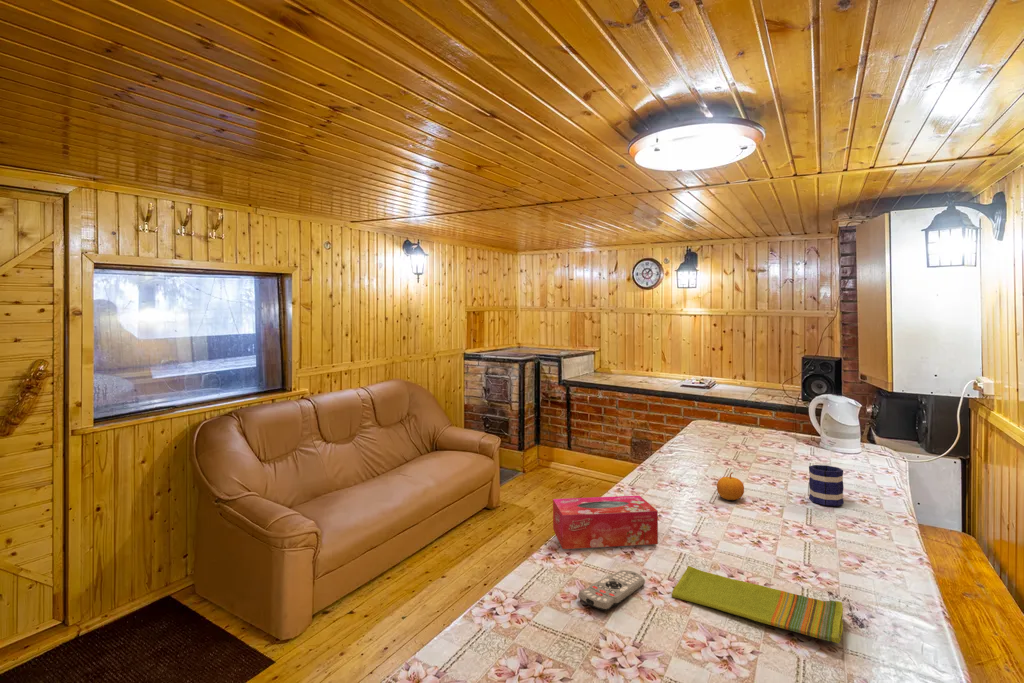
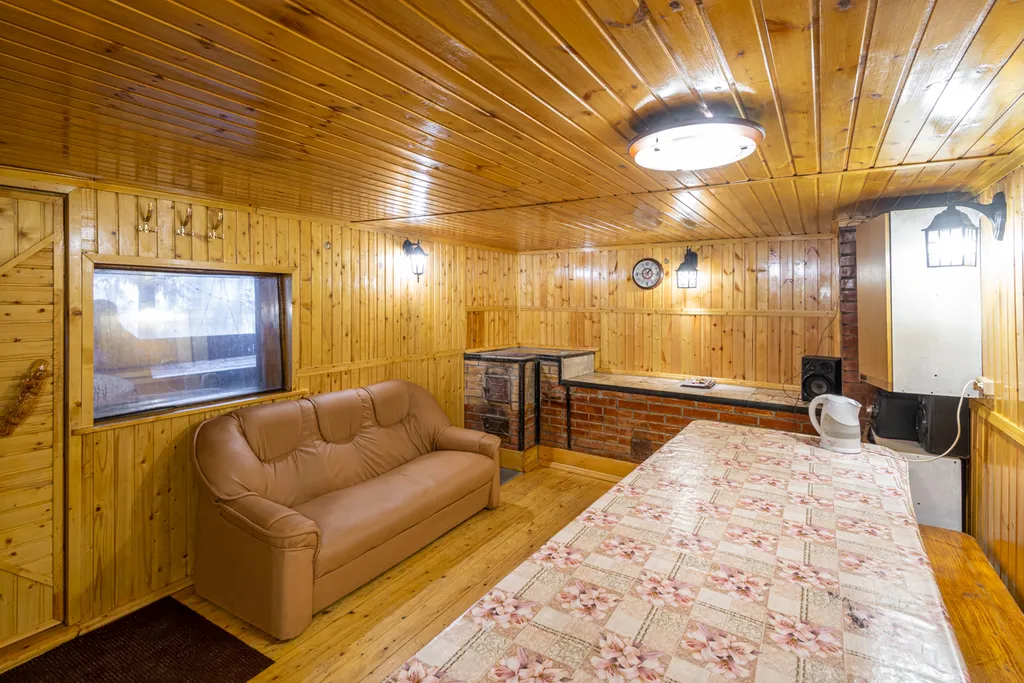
- tissue box [552,495,659,550]
- remote control [578,569,646,612]
- mug [808,464,845,507]
- dish towel [671,565,844,644]
- fruit [716,471,745,501]
